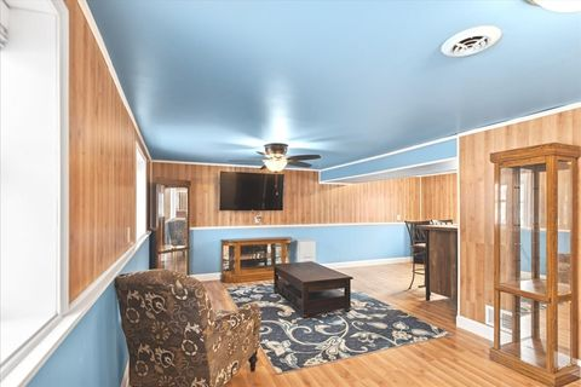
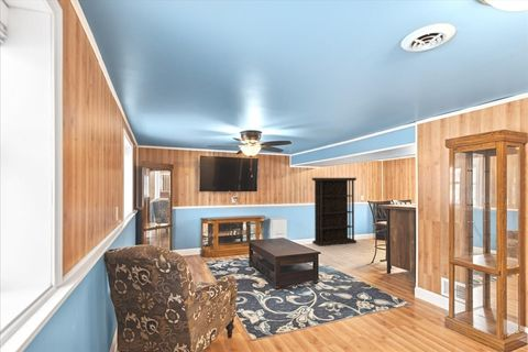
+ bookcase [311,177,358,248]
